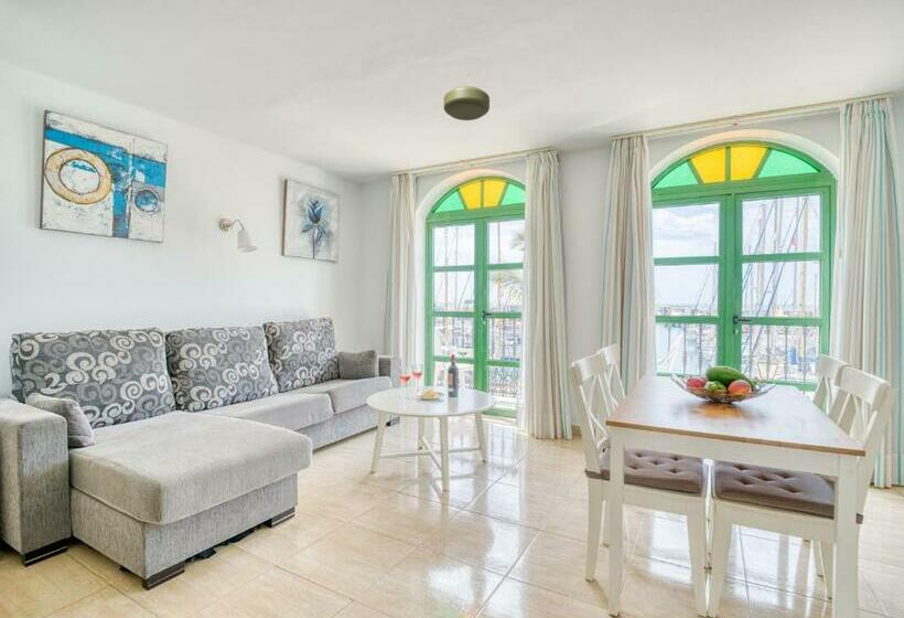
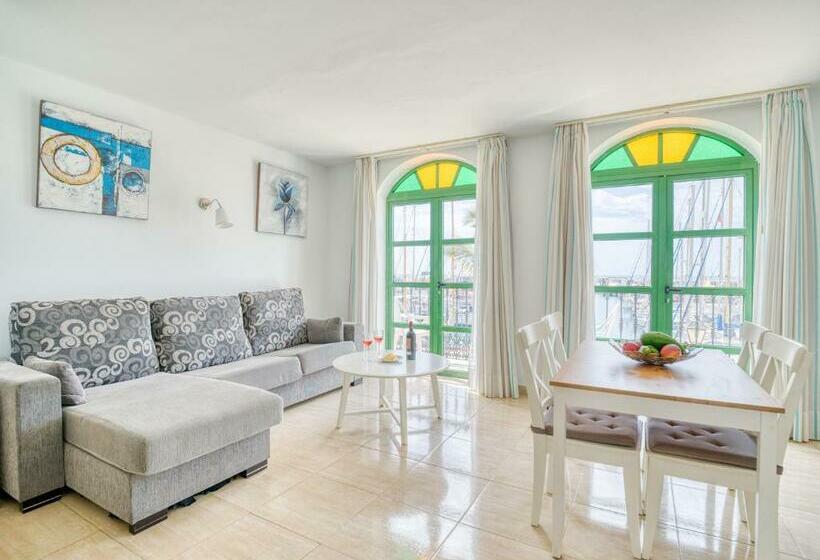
- ceiling light [443,85,491,121]
